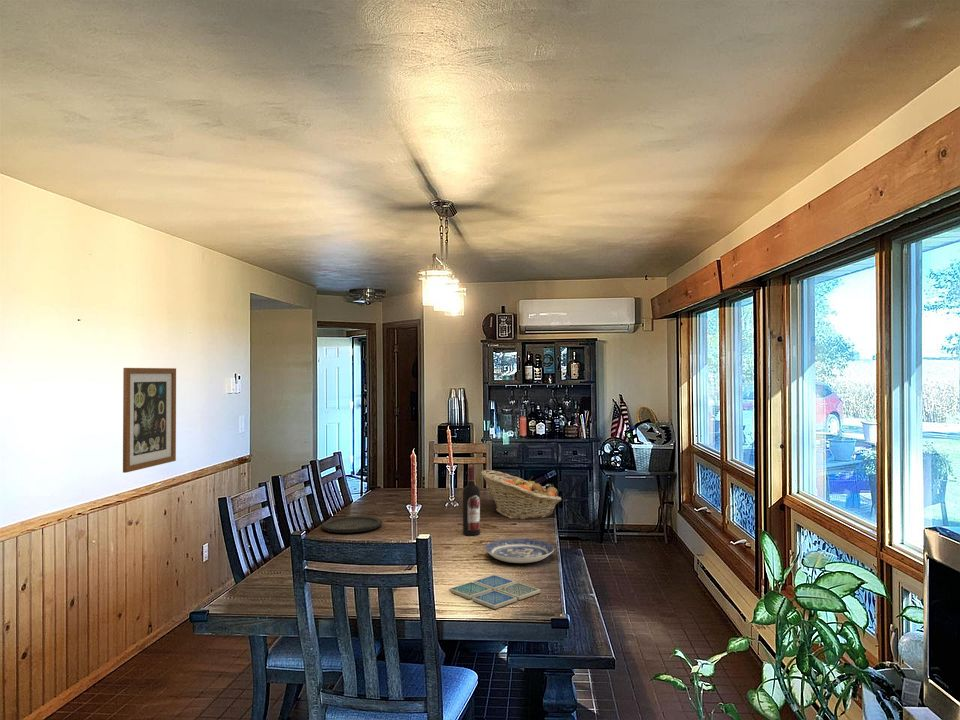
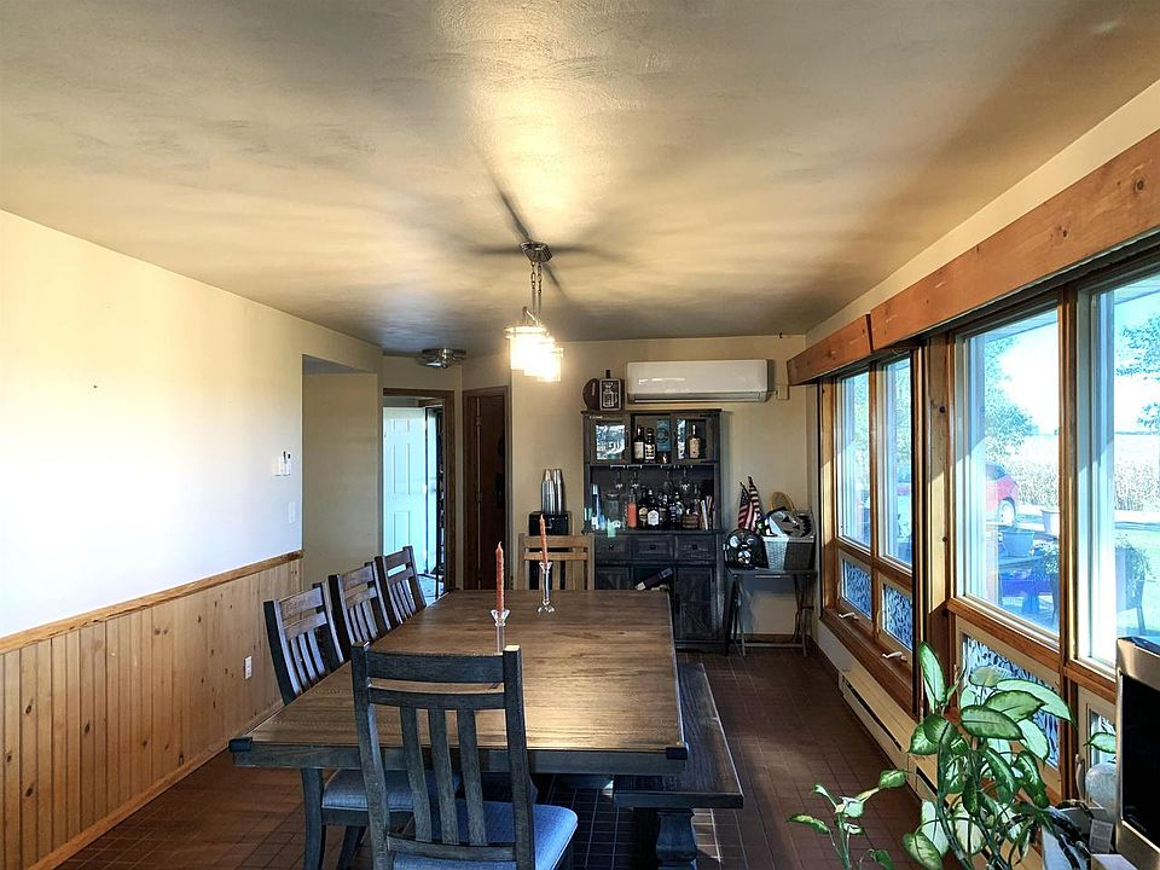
- wall art [122,367,177,474]
- wine bottle [462,466,481,537]
- drink coaster [448,574,541,610]
- fruit basket [480,469,562,520]
- plate [321,515,383,534]
- plate [484,538,555,564]
